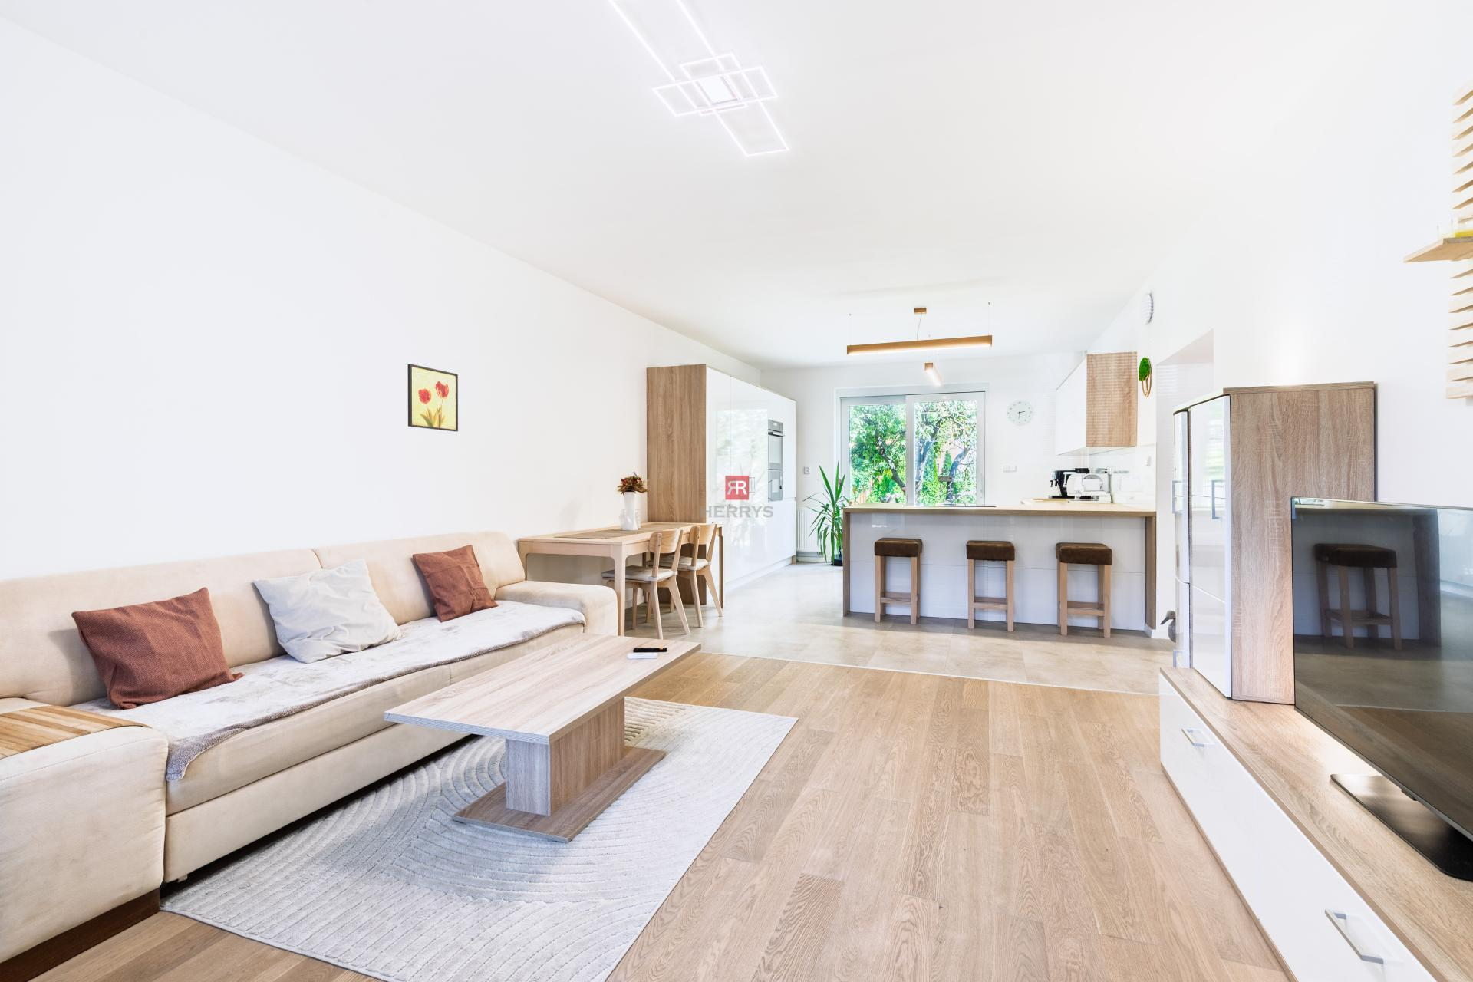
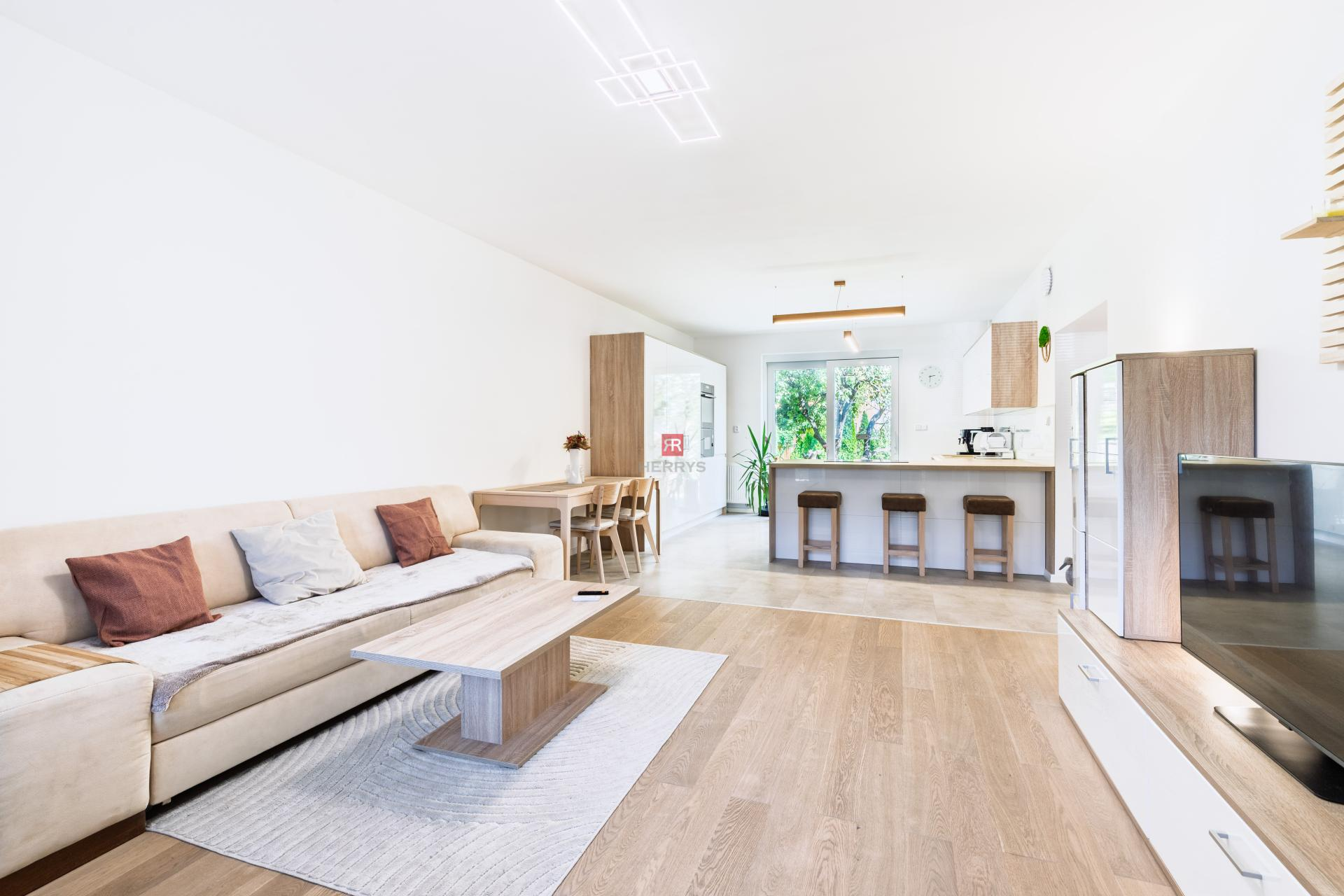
- wall art [407,363,459,432]
